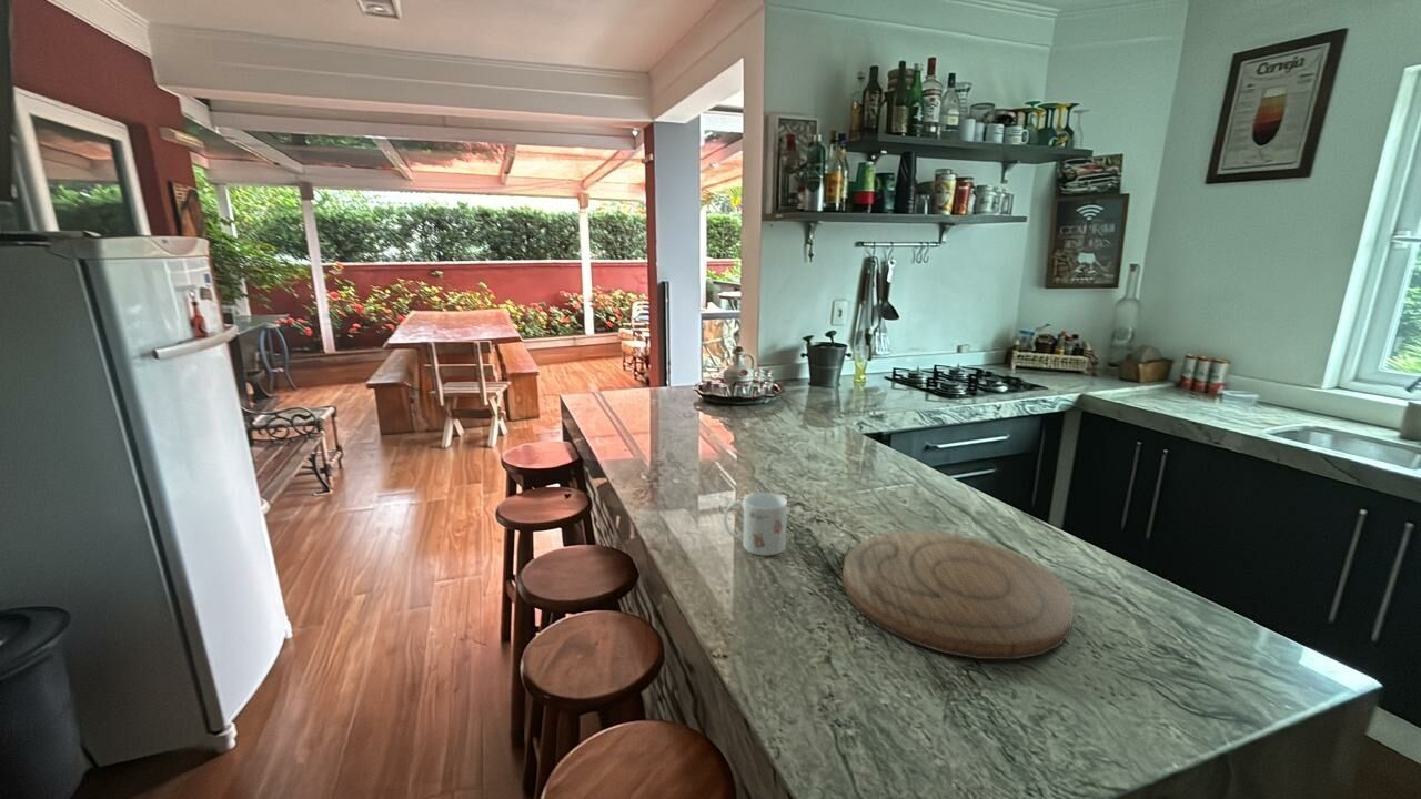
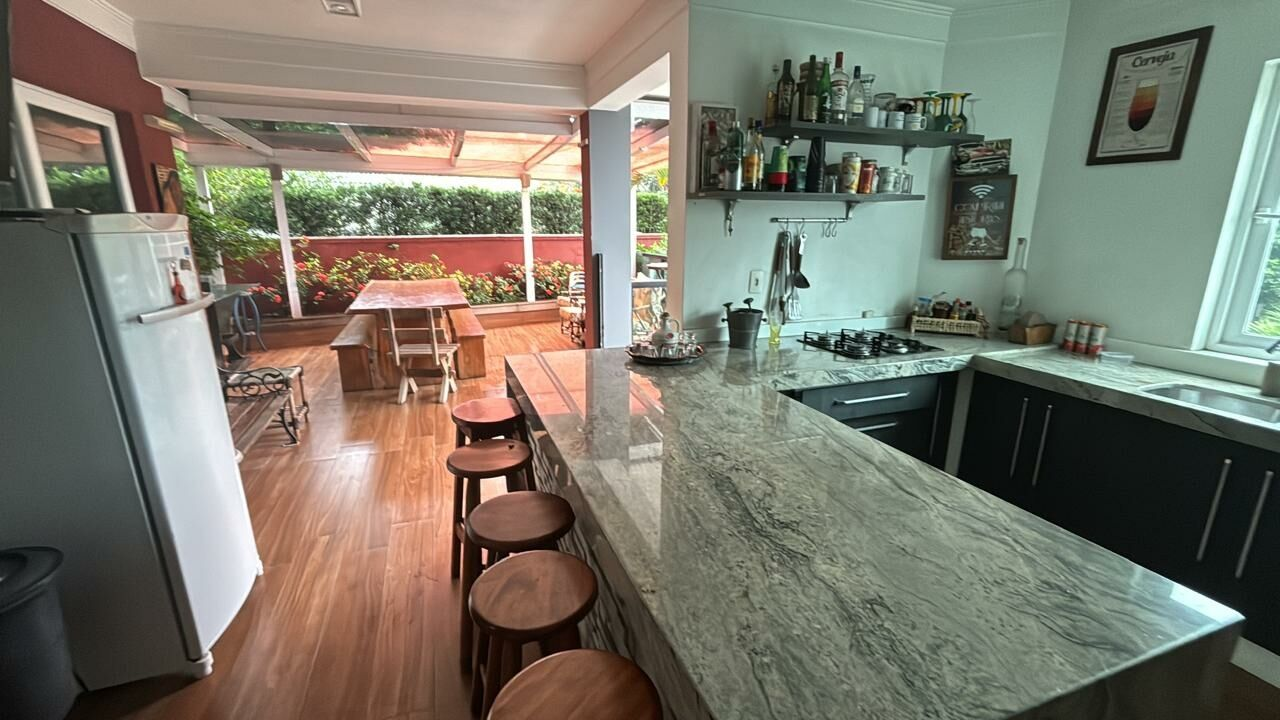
- mug [723,492,788,556]
- cutting board [841,530,1075,661]
